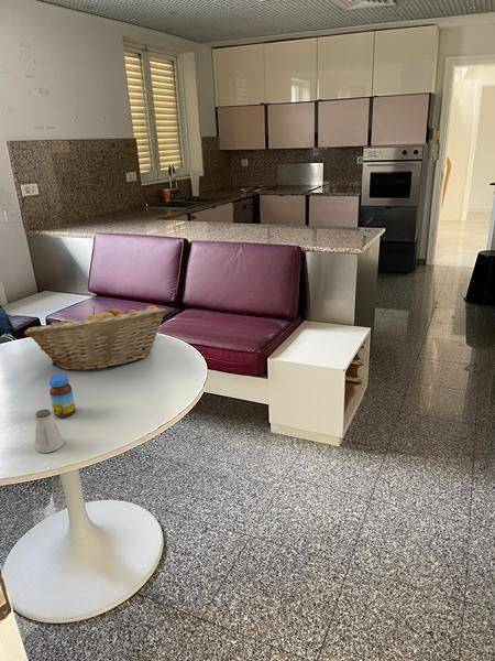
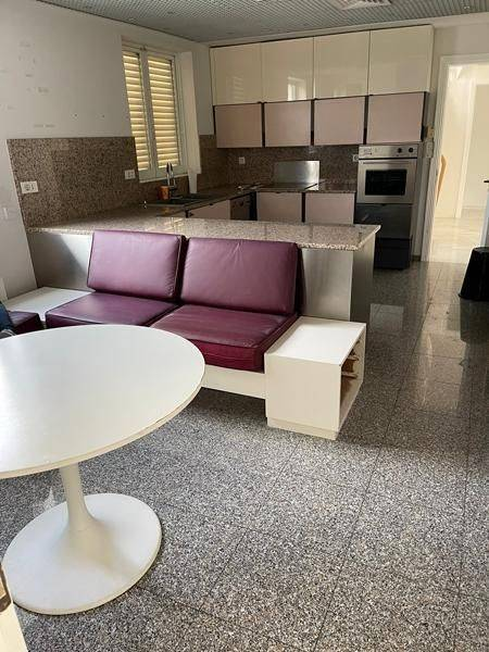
- fruit basket [23,304,167,371]
- jar [48,373,77,419]
- saltshaker [33,408,65,454]
